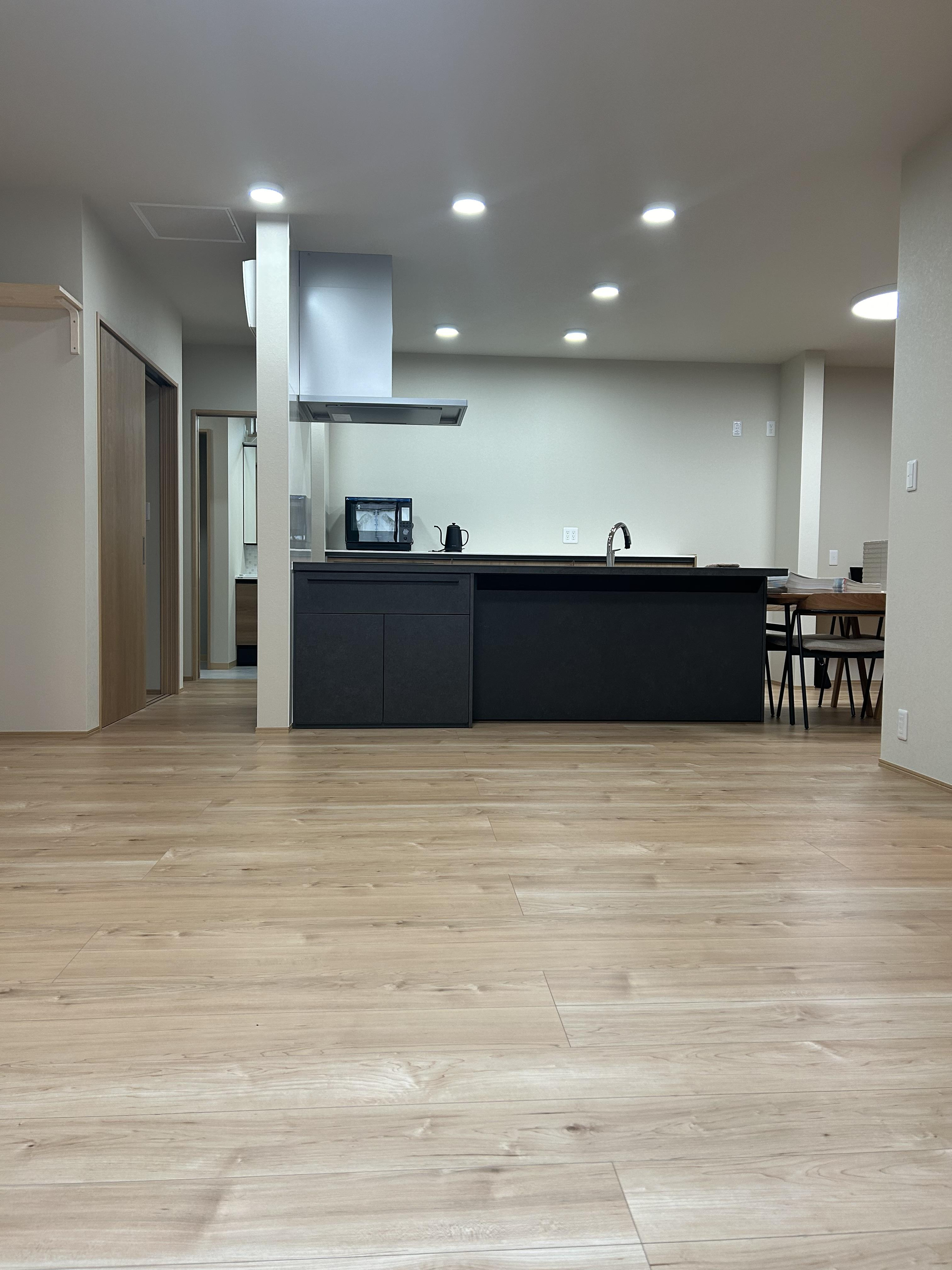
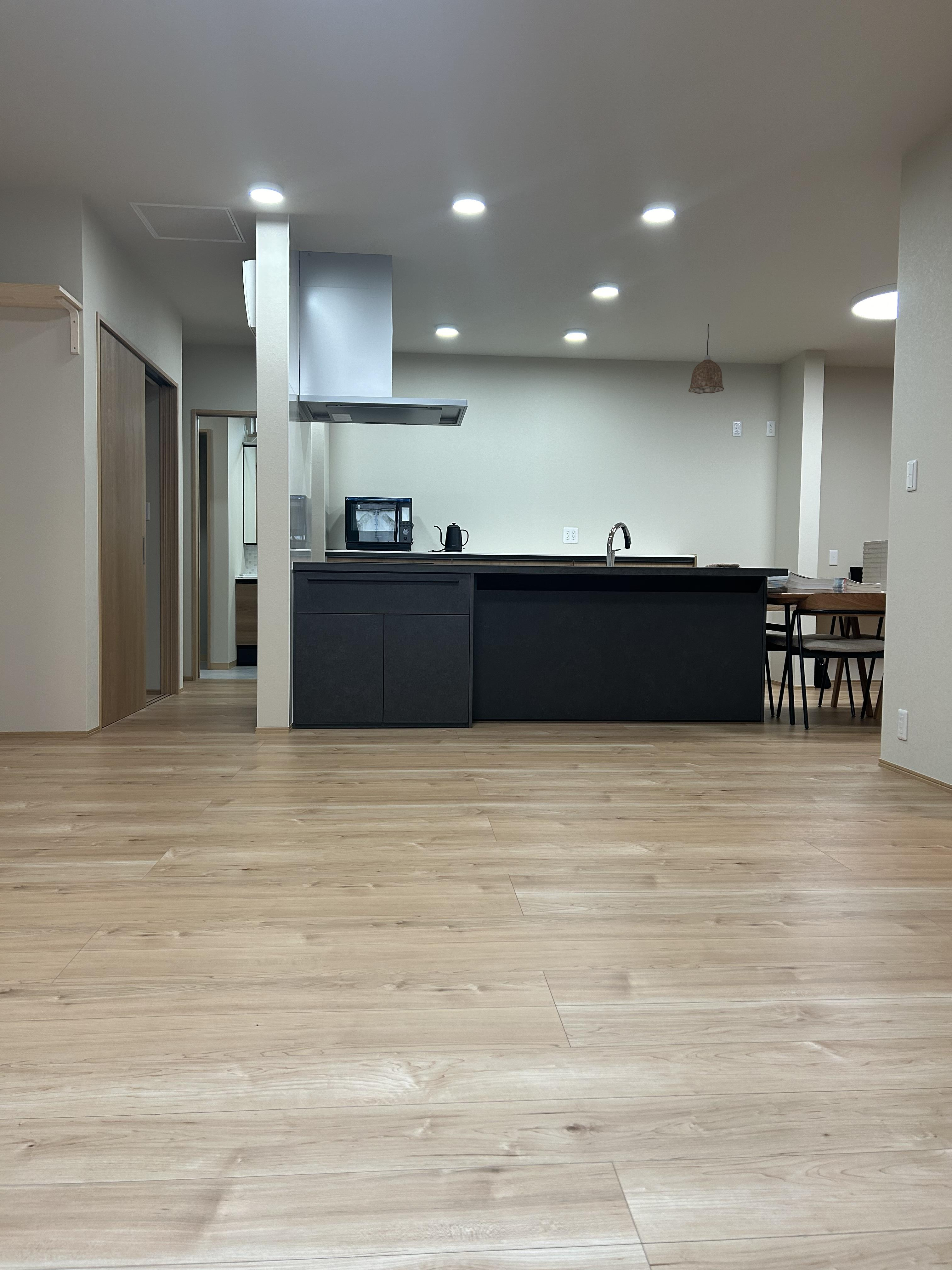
+ pendant lamp [688,324,724,394]
